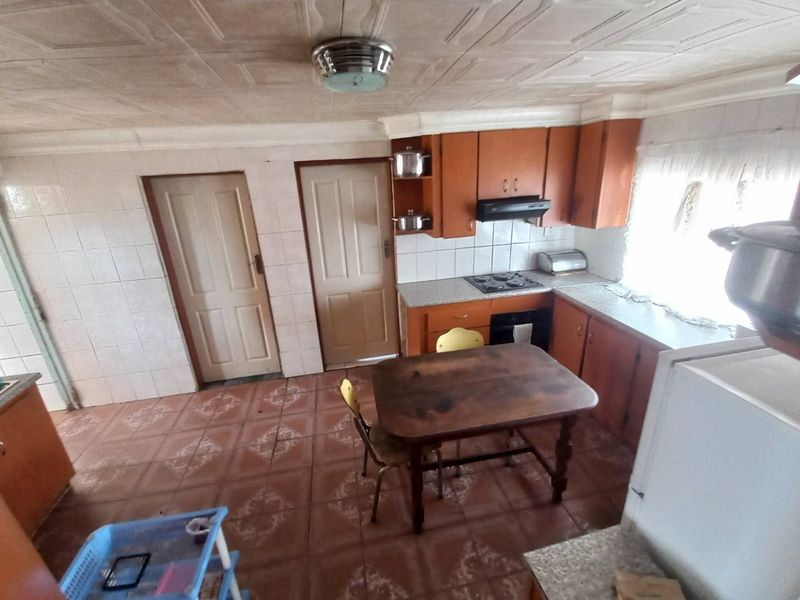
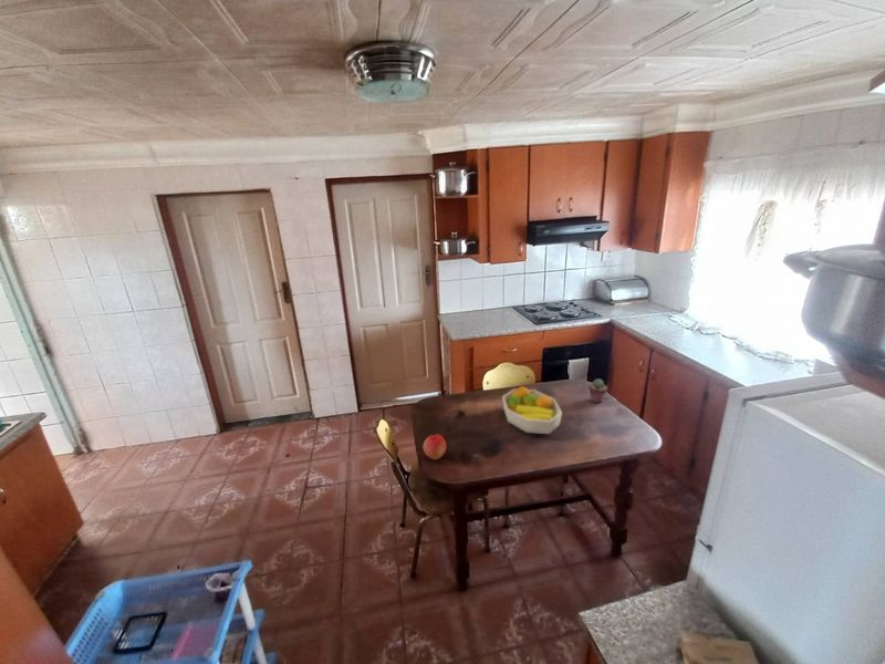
+ fruit bowl [501,385,563,435]
+ apple [423,433,447,460]
+ potted succulent [587,378,608,404]
